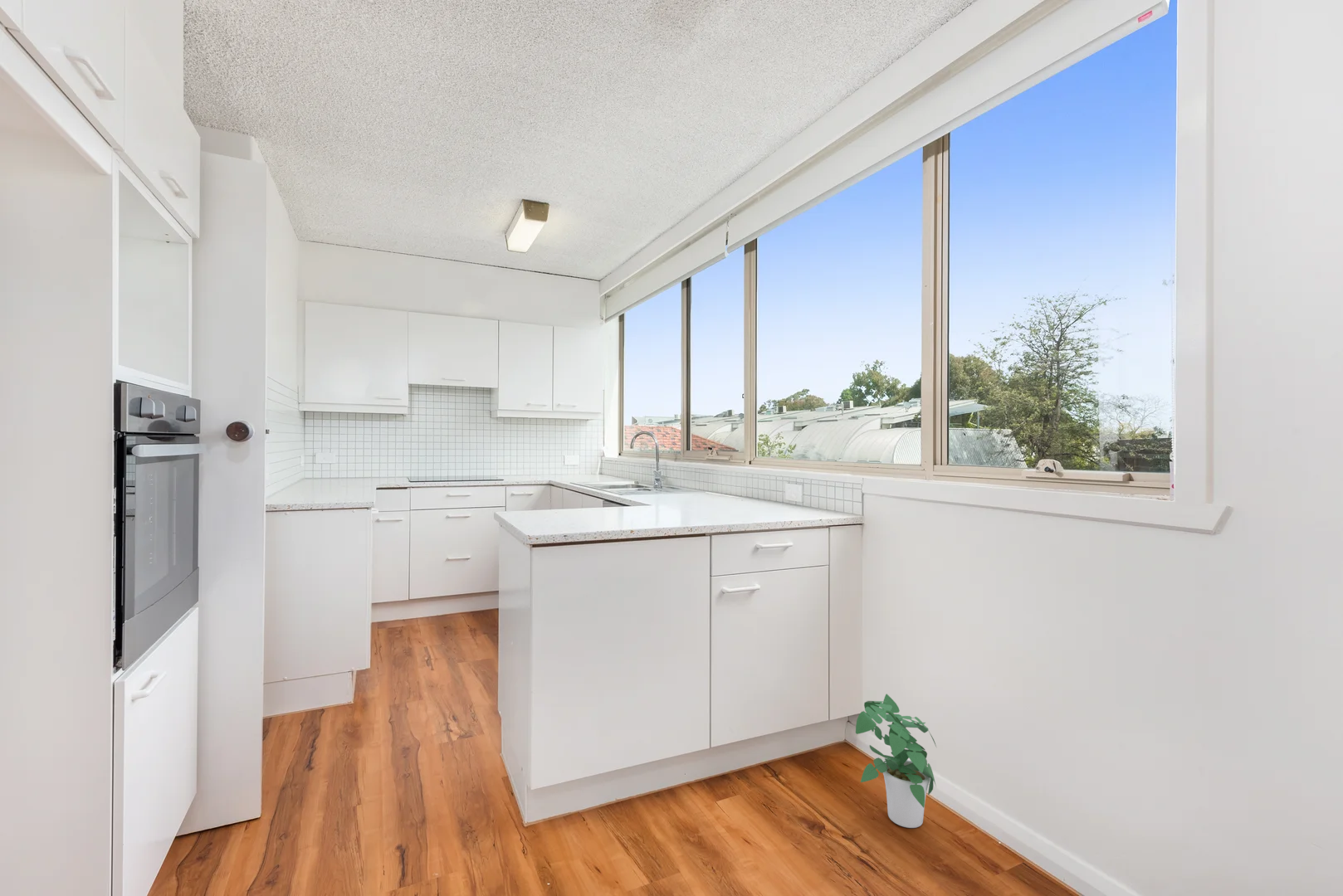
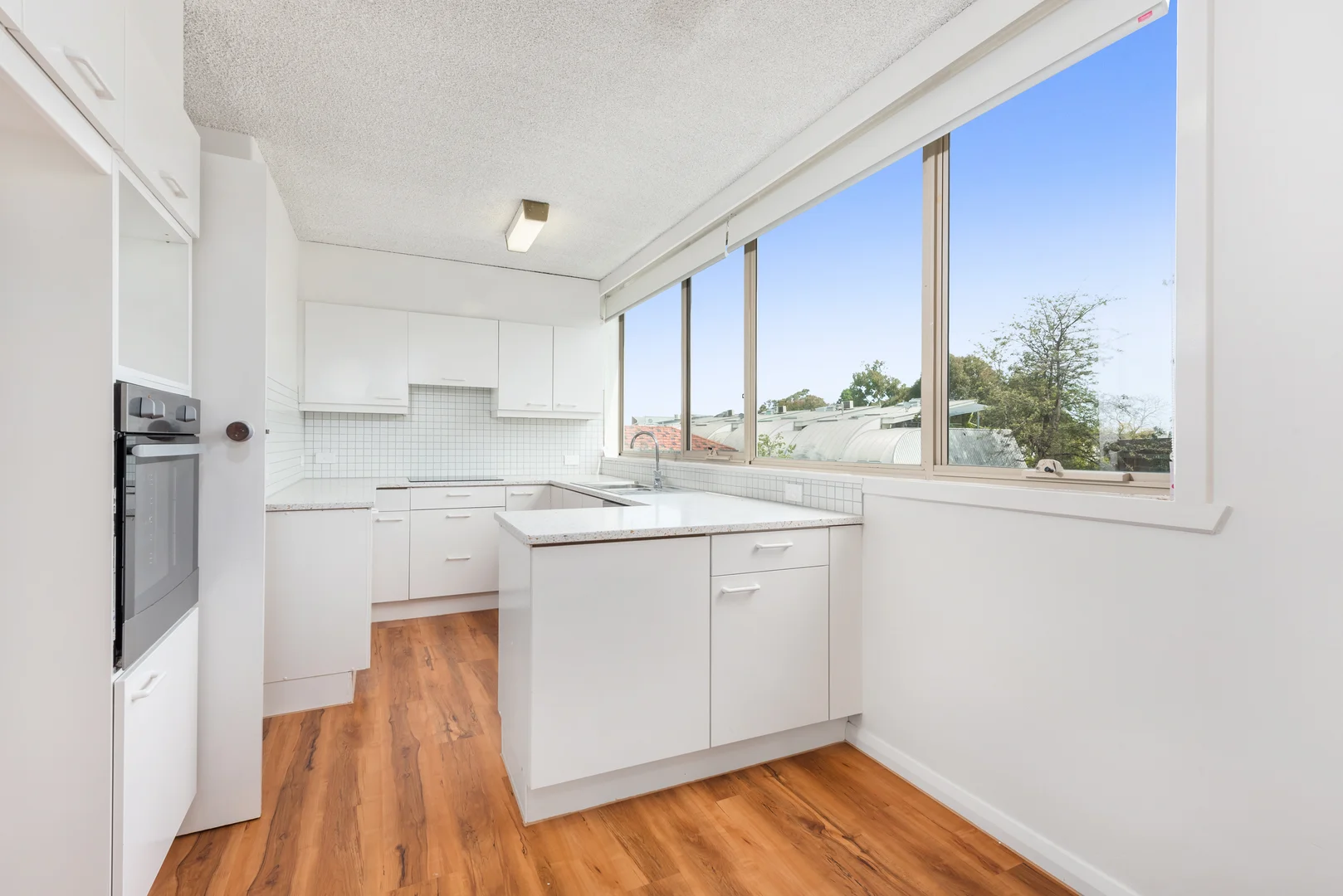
- potted plant [855,693,938,829]
